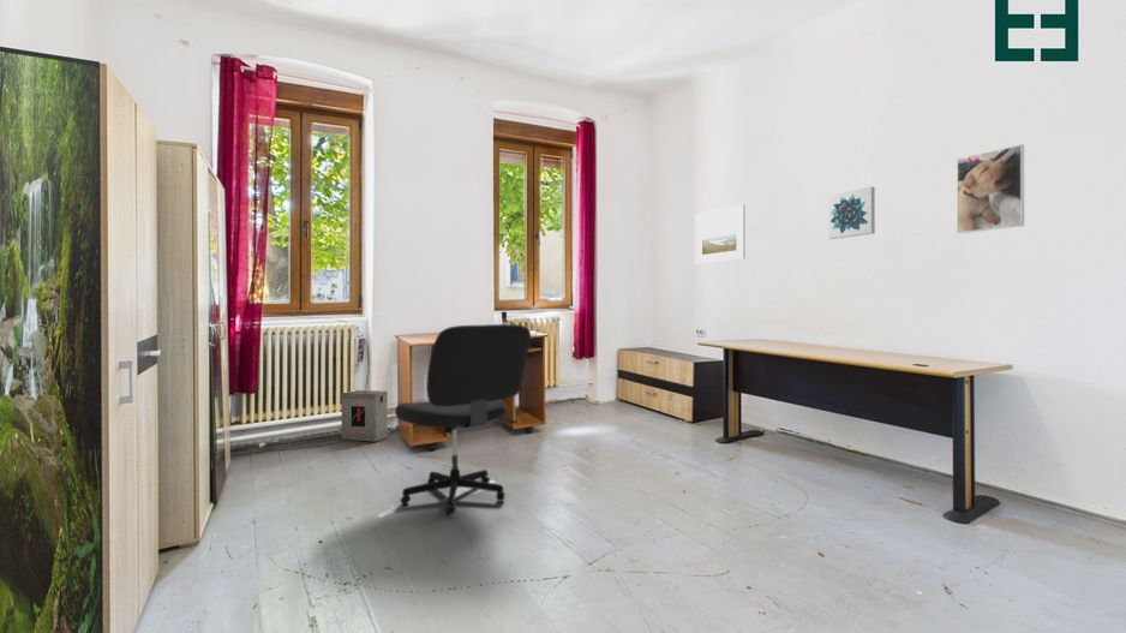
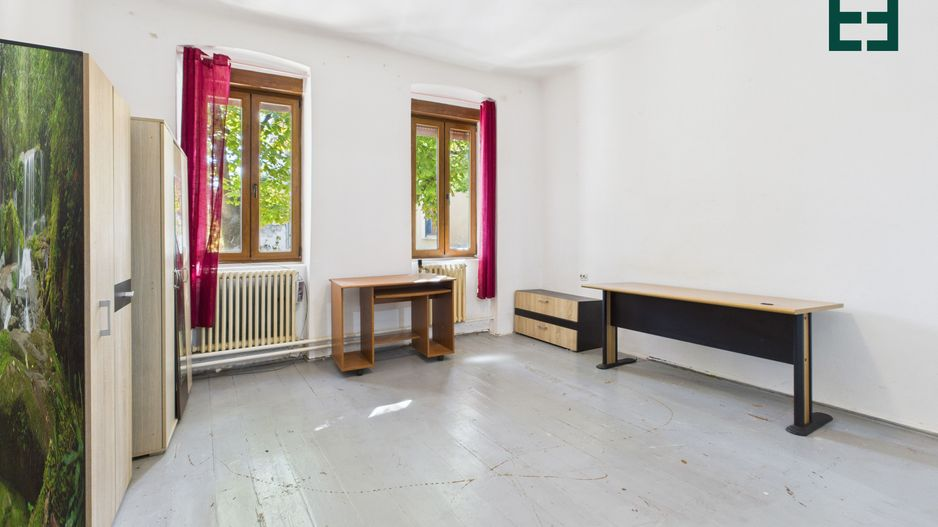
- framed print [694,203,747,265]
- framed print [956,143,1025,234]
- box [340,389,389,443]
- office chair [394,323,532,516]
- wall art [827,186,876,240]
